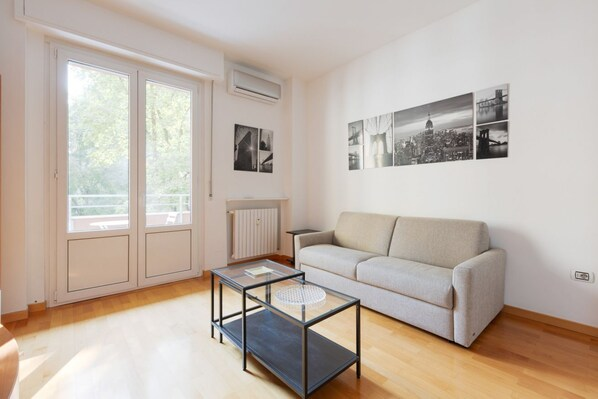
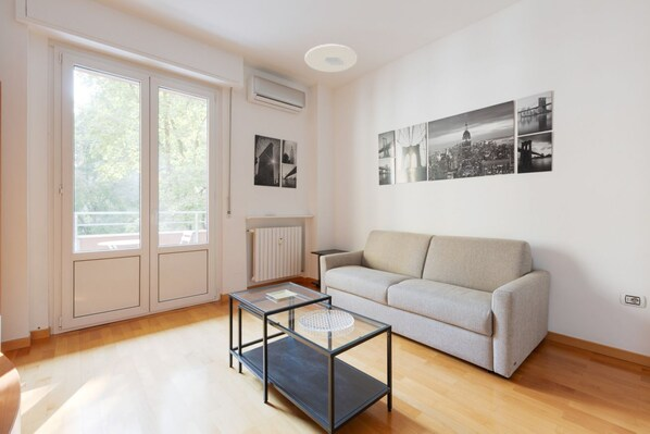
+ ceiling light [303,44,359,73]
